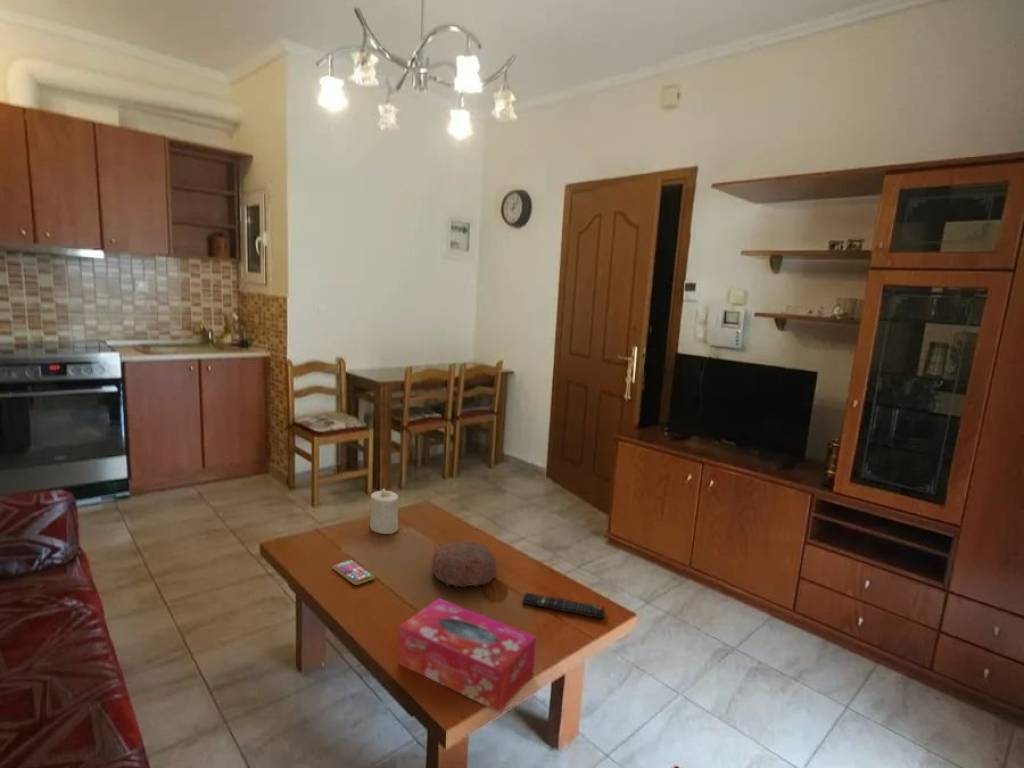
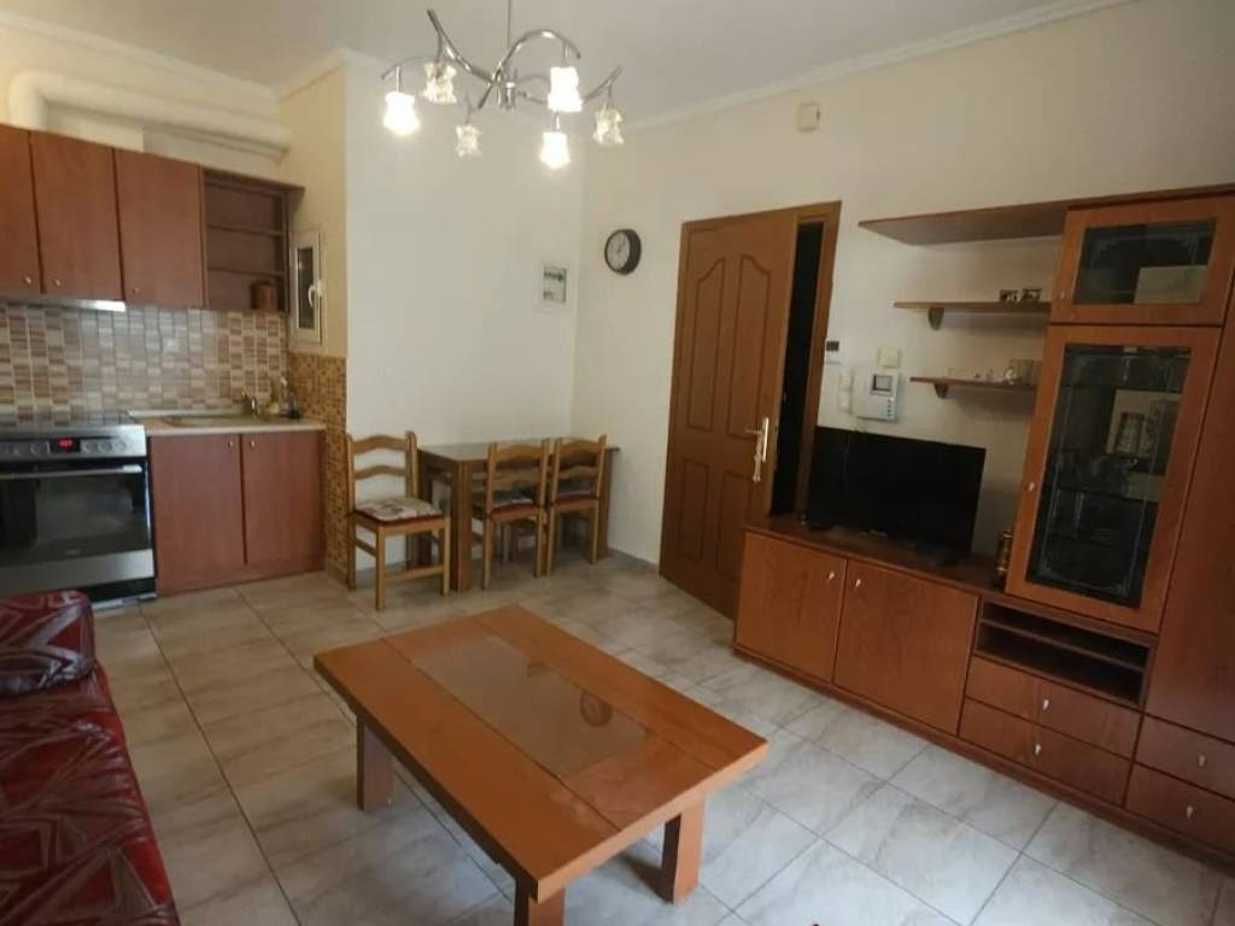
- remote control [521,591,606,620]
- candle [369,487,399,535]
- tissue box [398,598,537,714]
- smartphone [332,558,376,586]
- decorative bowl [431,540,497,589]
